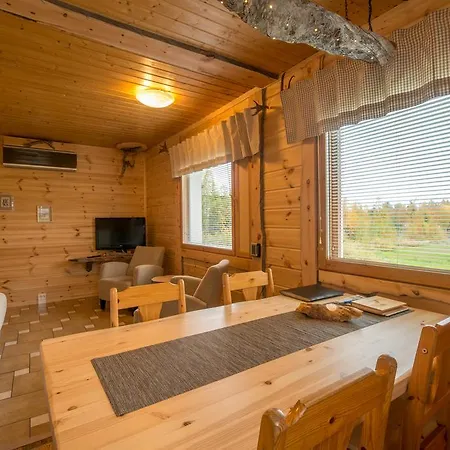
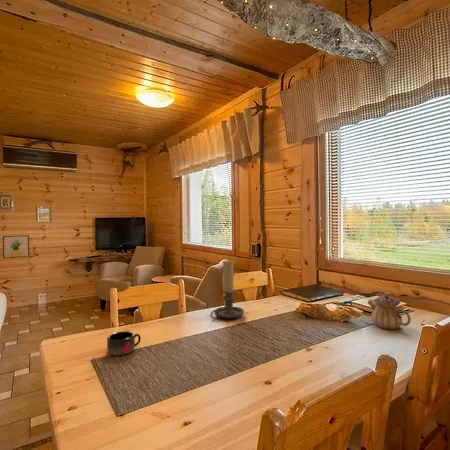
+ candle holder [210,260,245,320]
+ teapot [367,291,412,330]
+ mug [106,330,142,356]
+ wall art [2,234,30,259]
